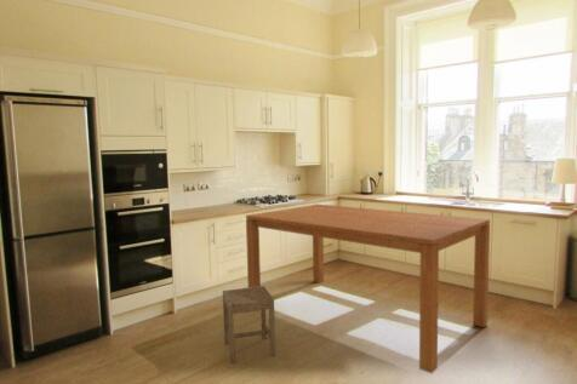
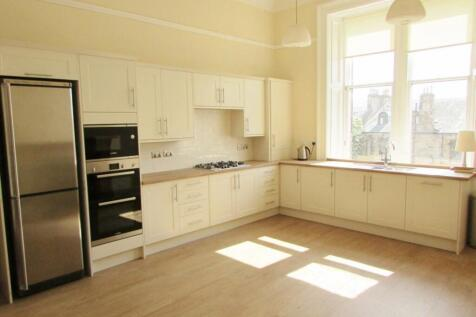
- dining table [245,204,491,374]
- stool [222,285,276,363]
